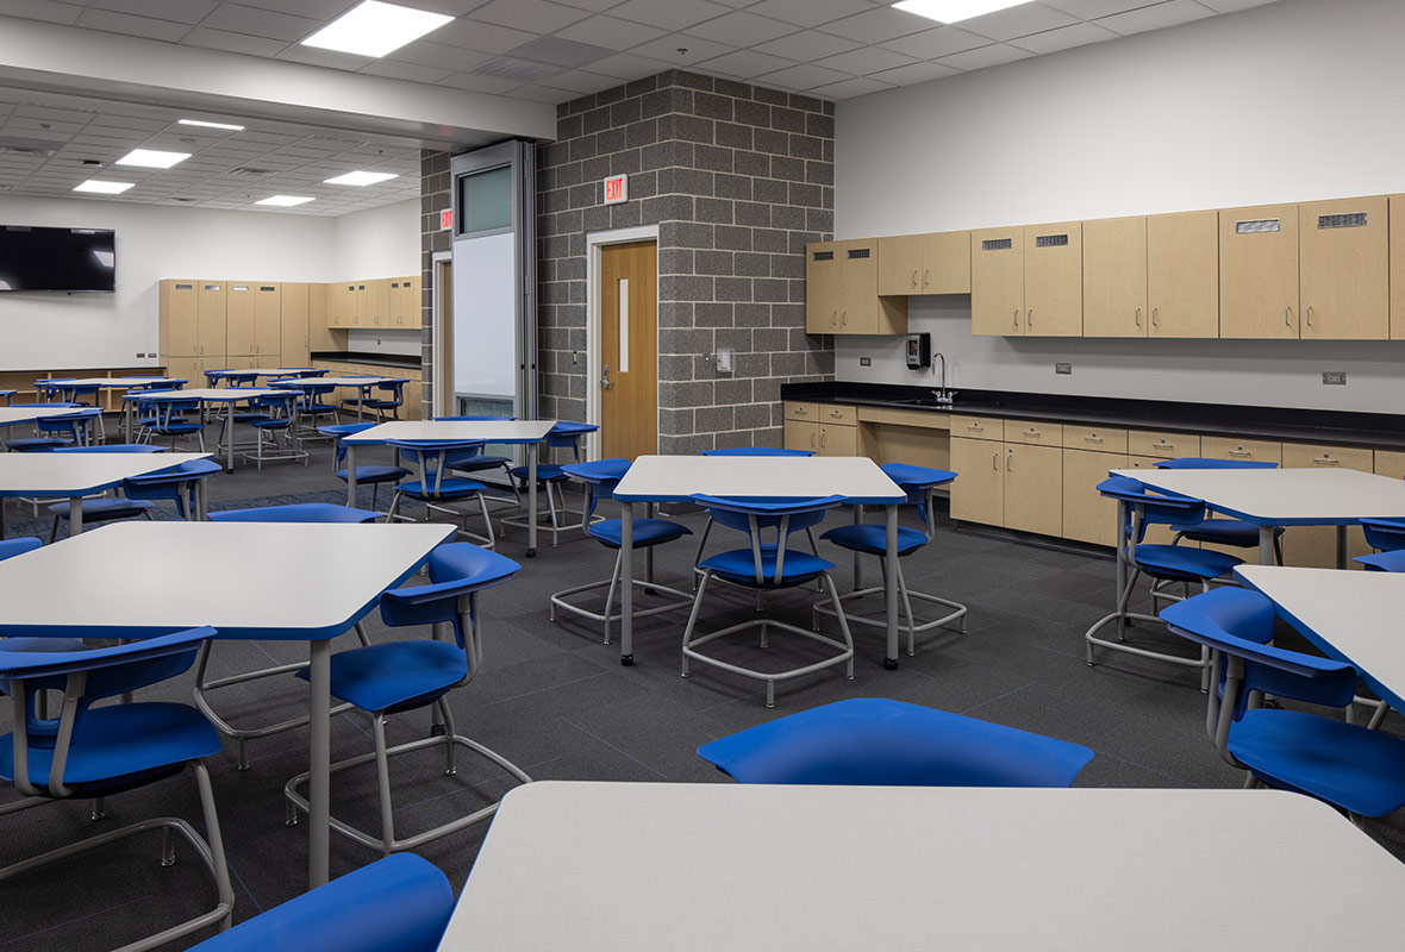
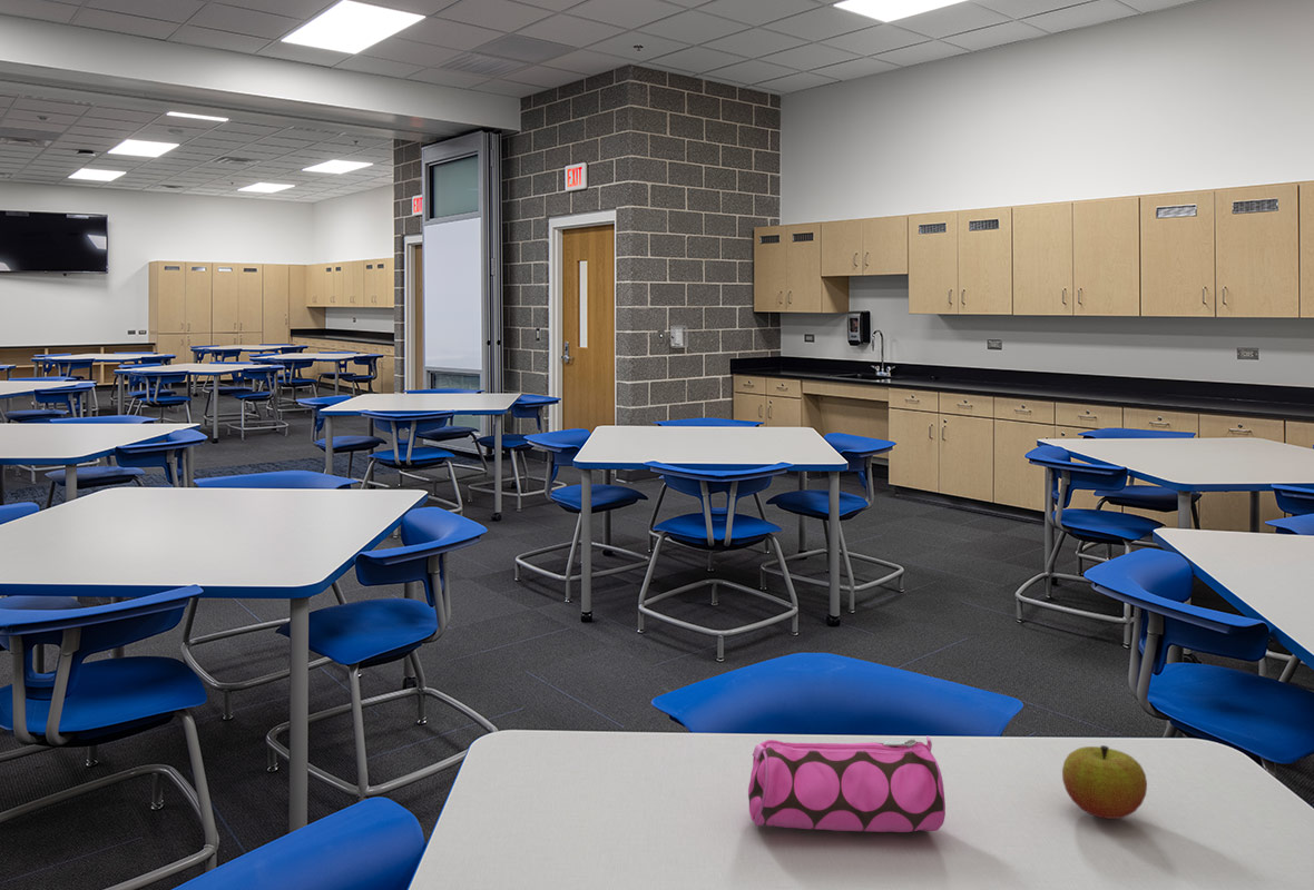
+ apple [1061,744,1148,820]
+ pencil case [747,735,947,833]
